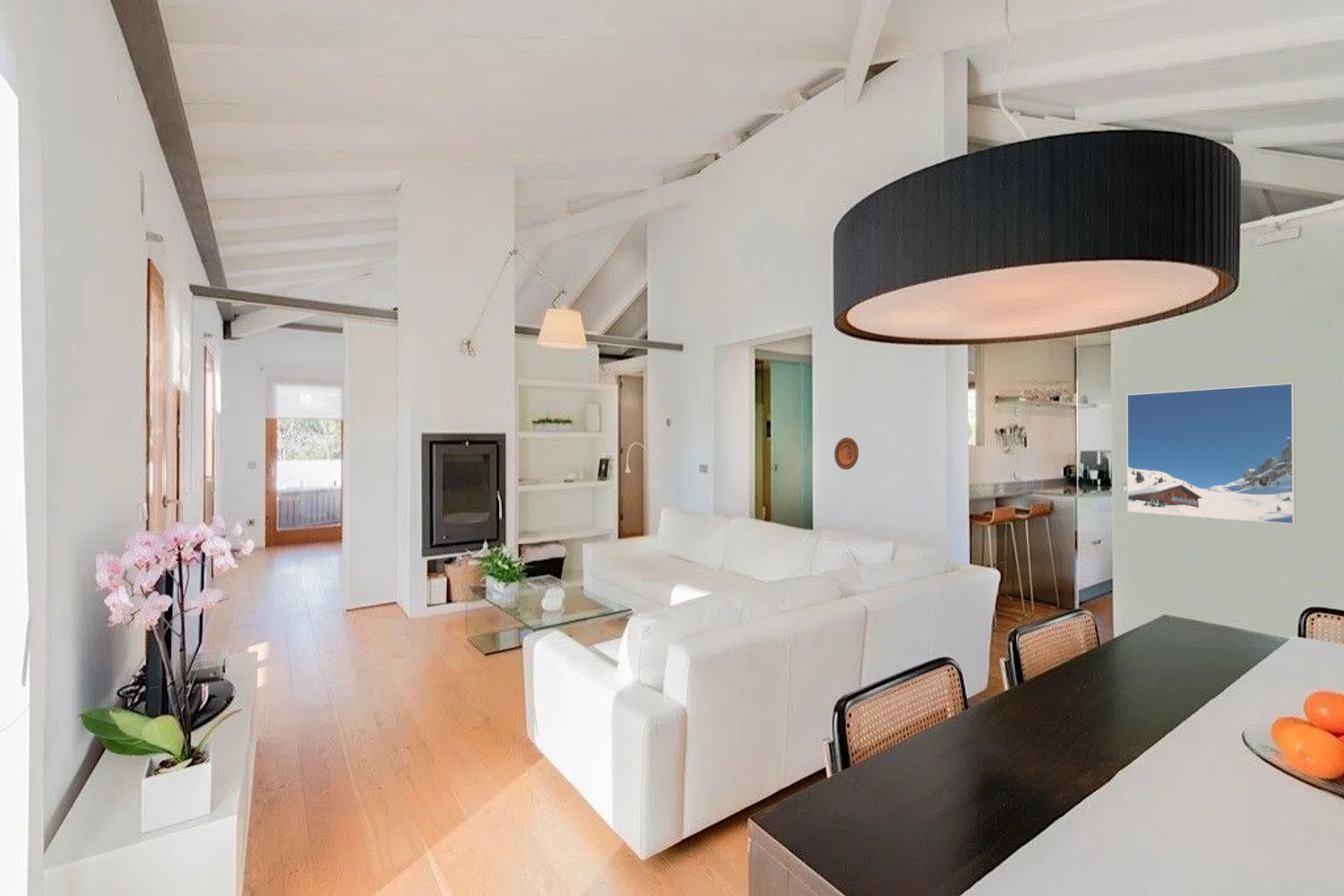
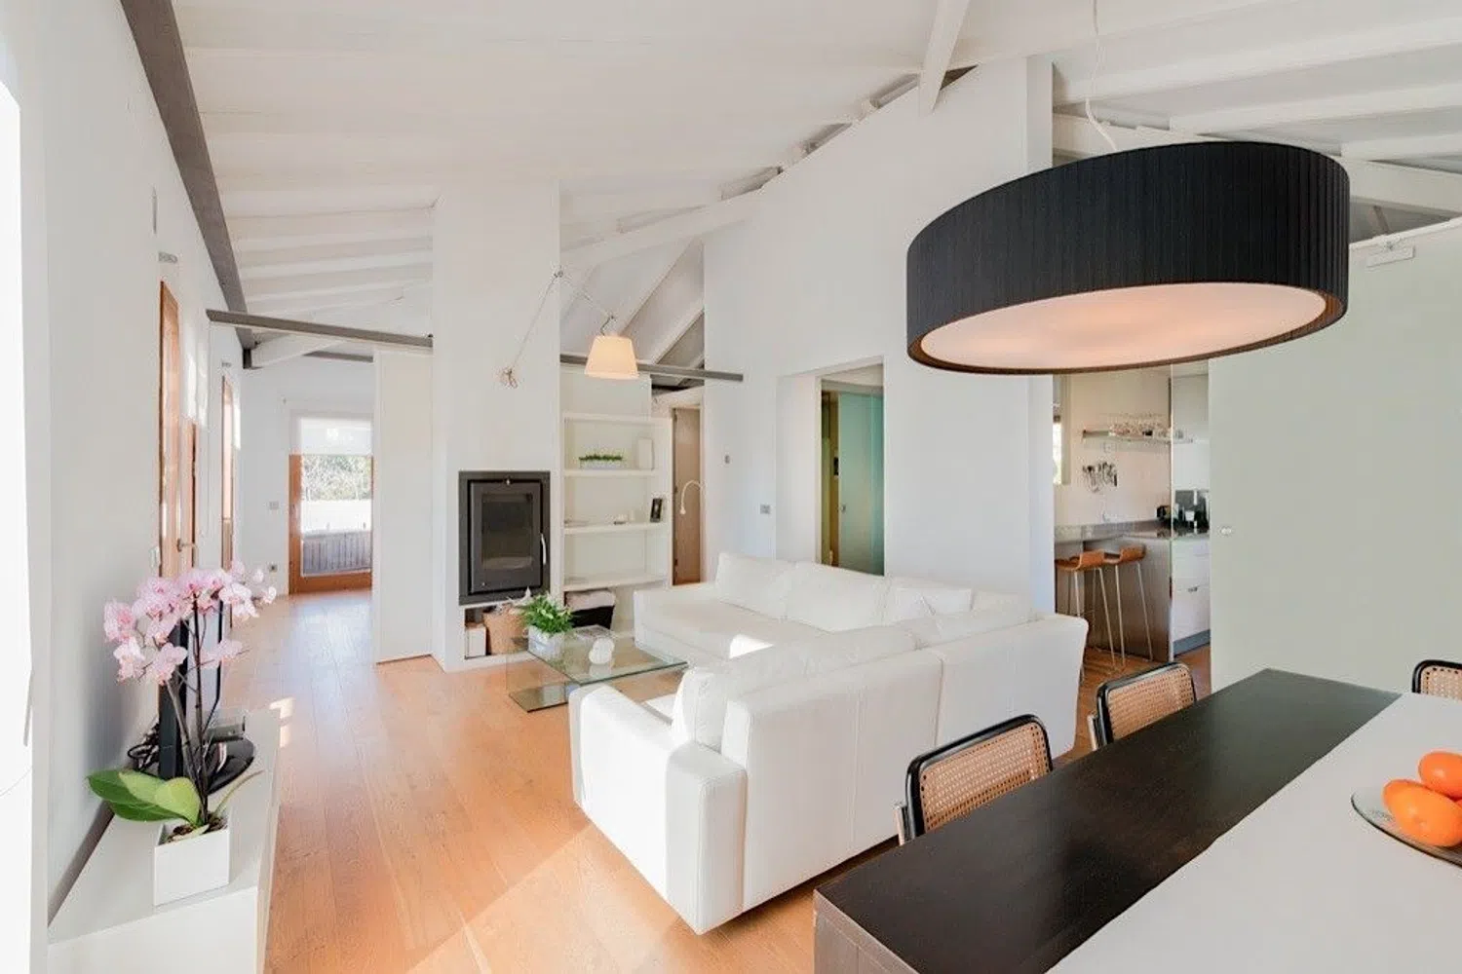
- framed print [1126,383,1297,525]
- decorative plate [833,436,859,470]
